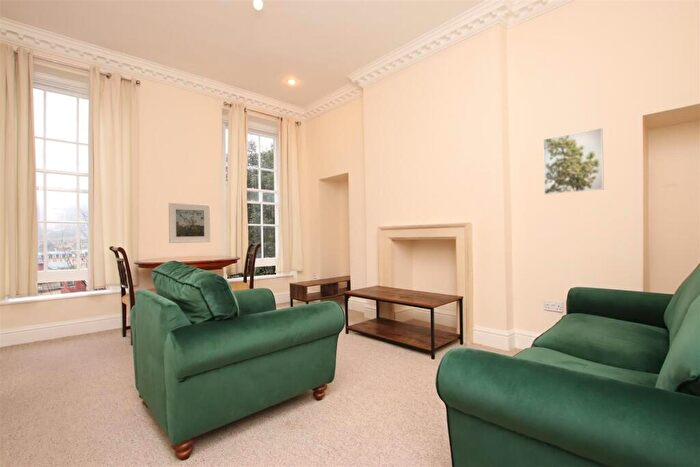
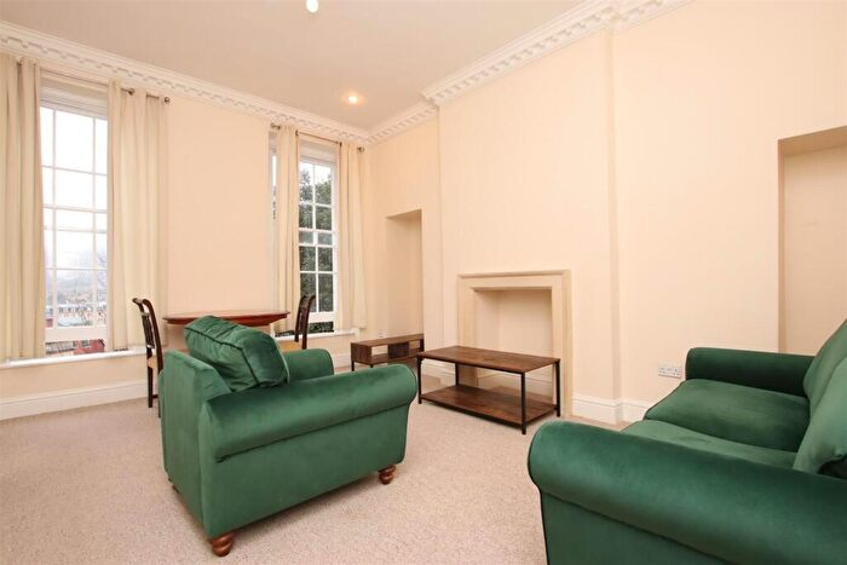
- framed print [168,202,211,244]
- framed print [542,127,605,196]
